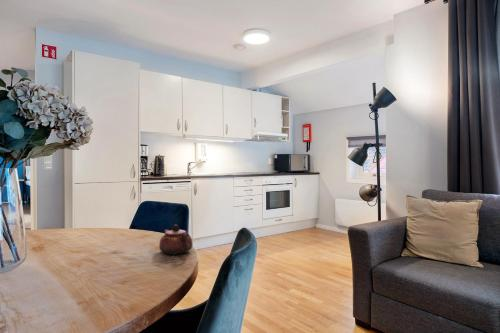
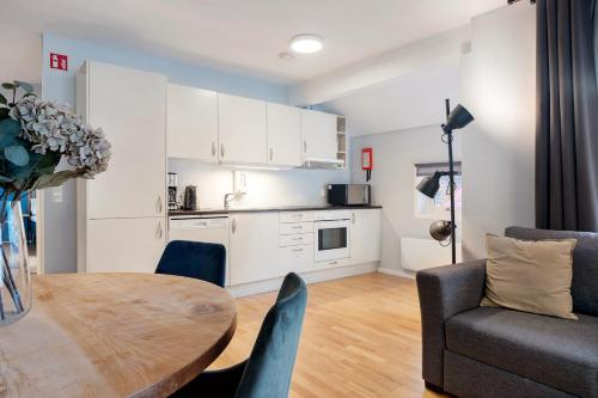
- teapot [158,223,194,256]
